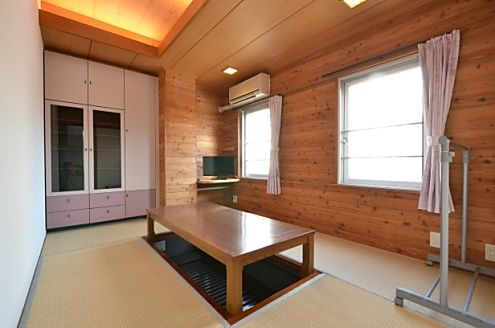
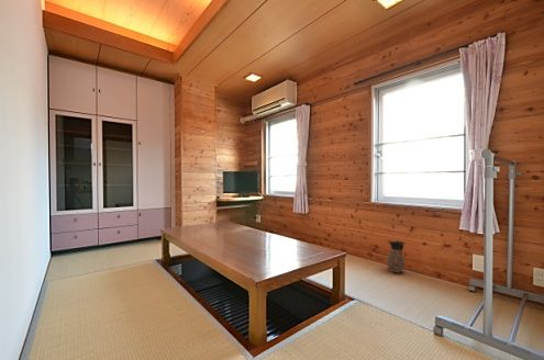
+ ceramic jug [385,239,407,274]
